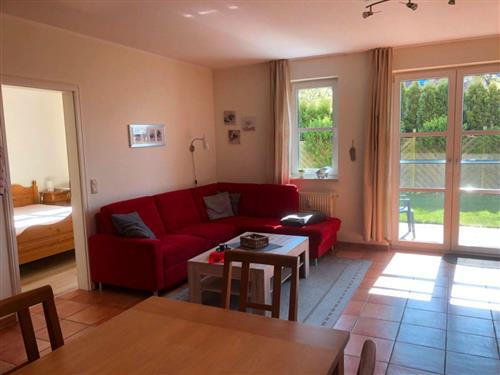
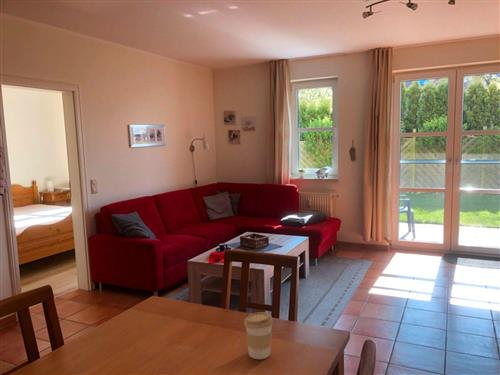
+ coffee cup [243,311,274,360]
